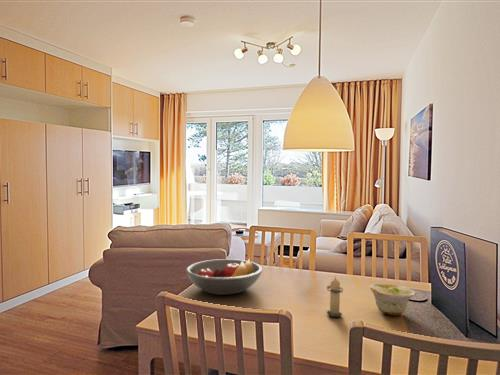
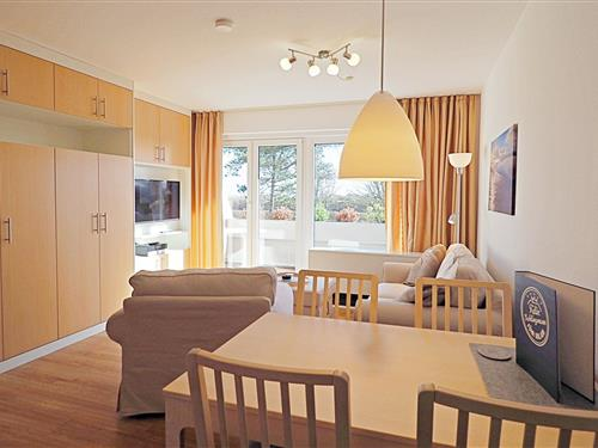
- candle [325,275,344,318]
- fruit bowl [185,258,264,296]
- bowl [369,282,417,317]
